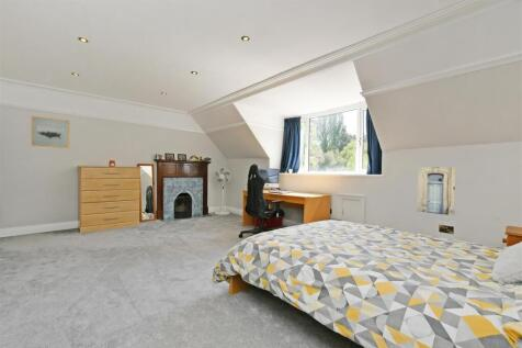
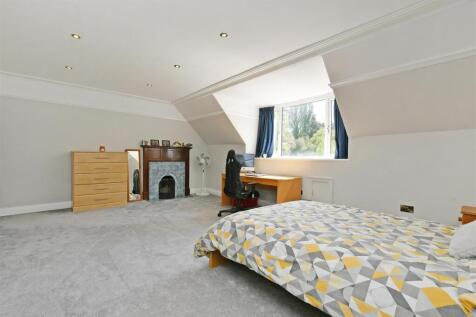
- wall art [417,166,457,216]
- wall art [30,114,71,150]
